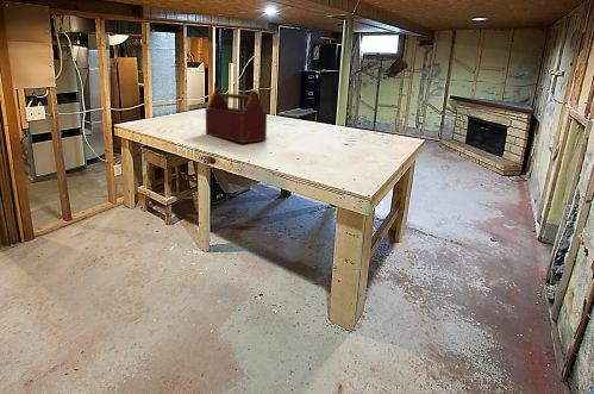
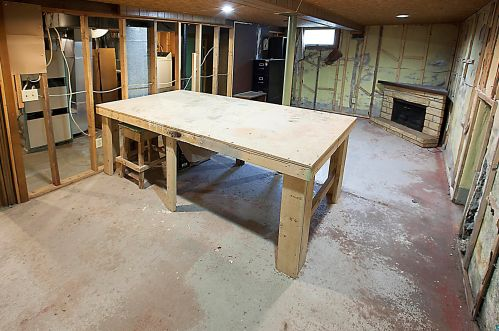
- toolbox [205,87,268,144]
